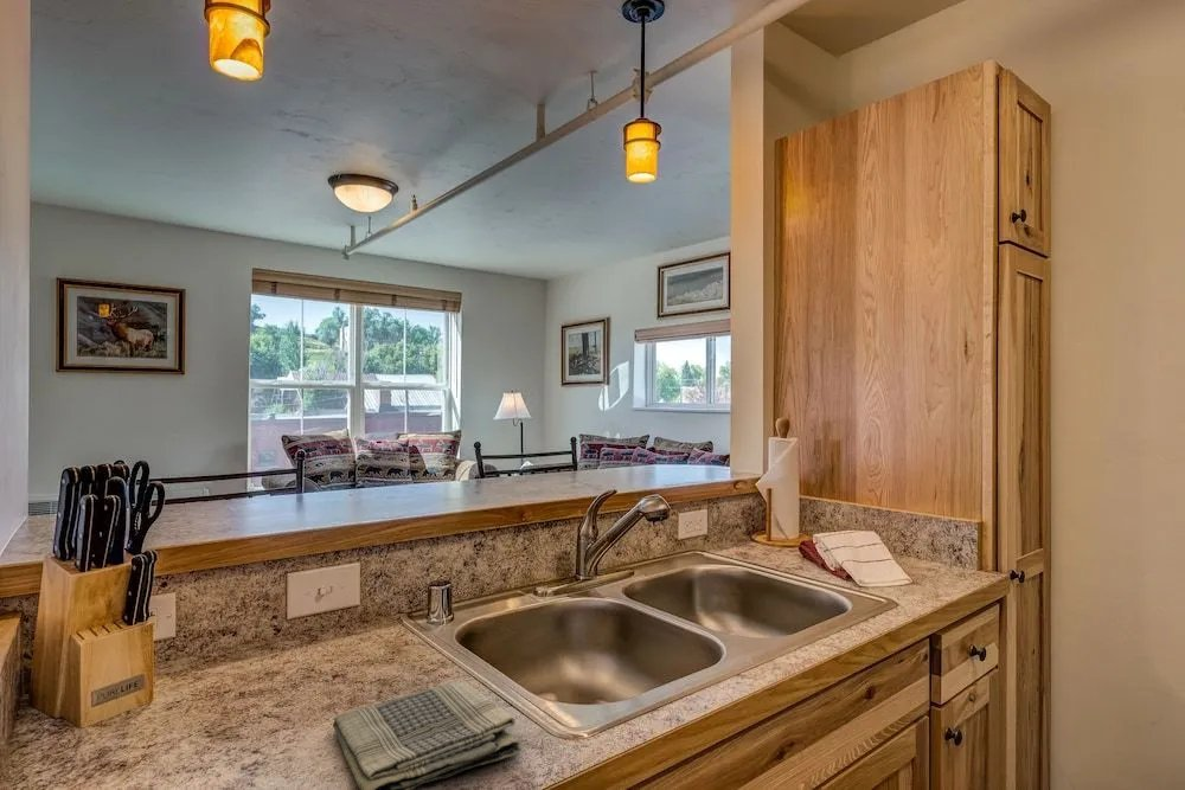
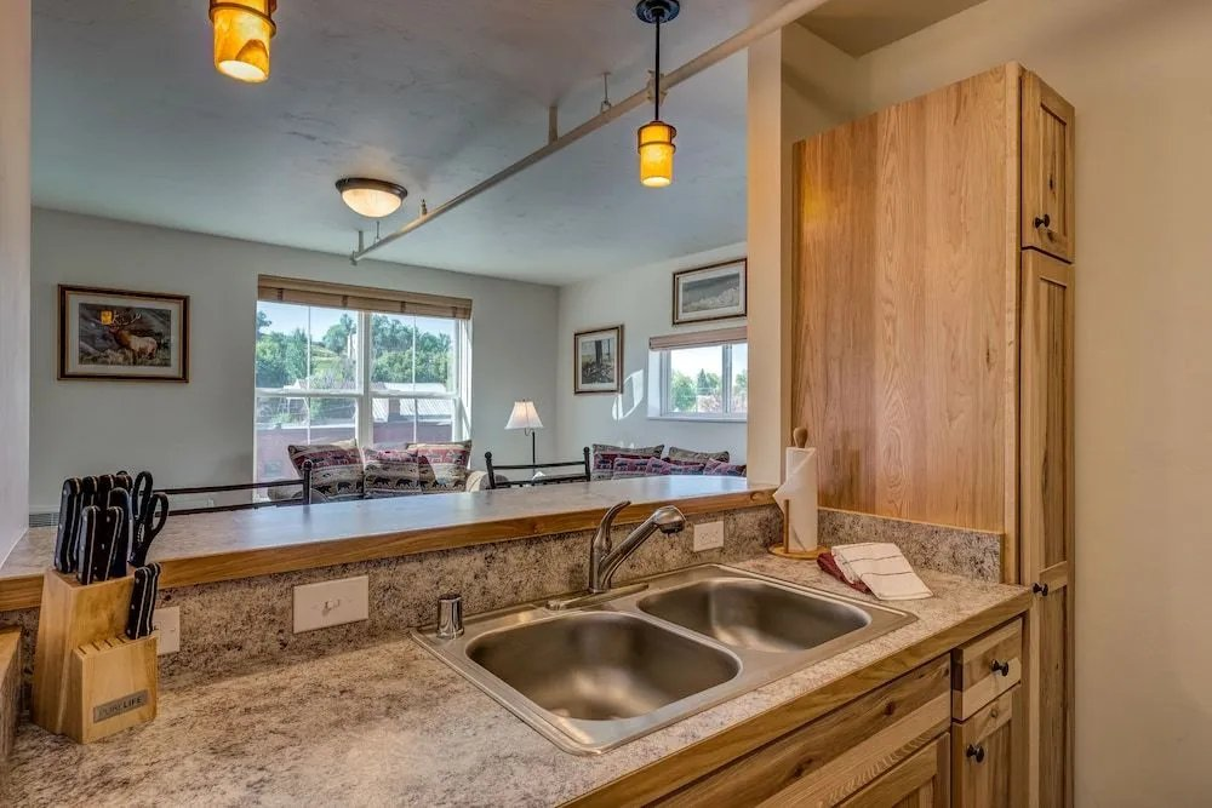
- dish towel [332,680,521,790]
